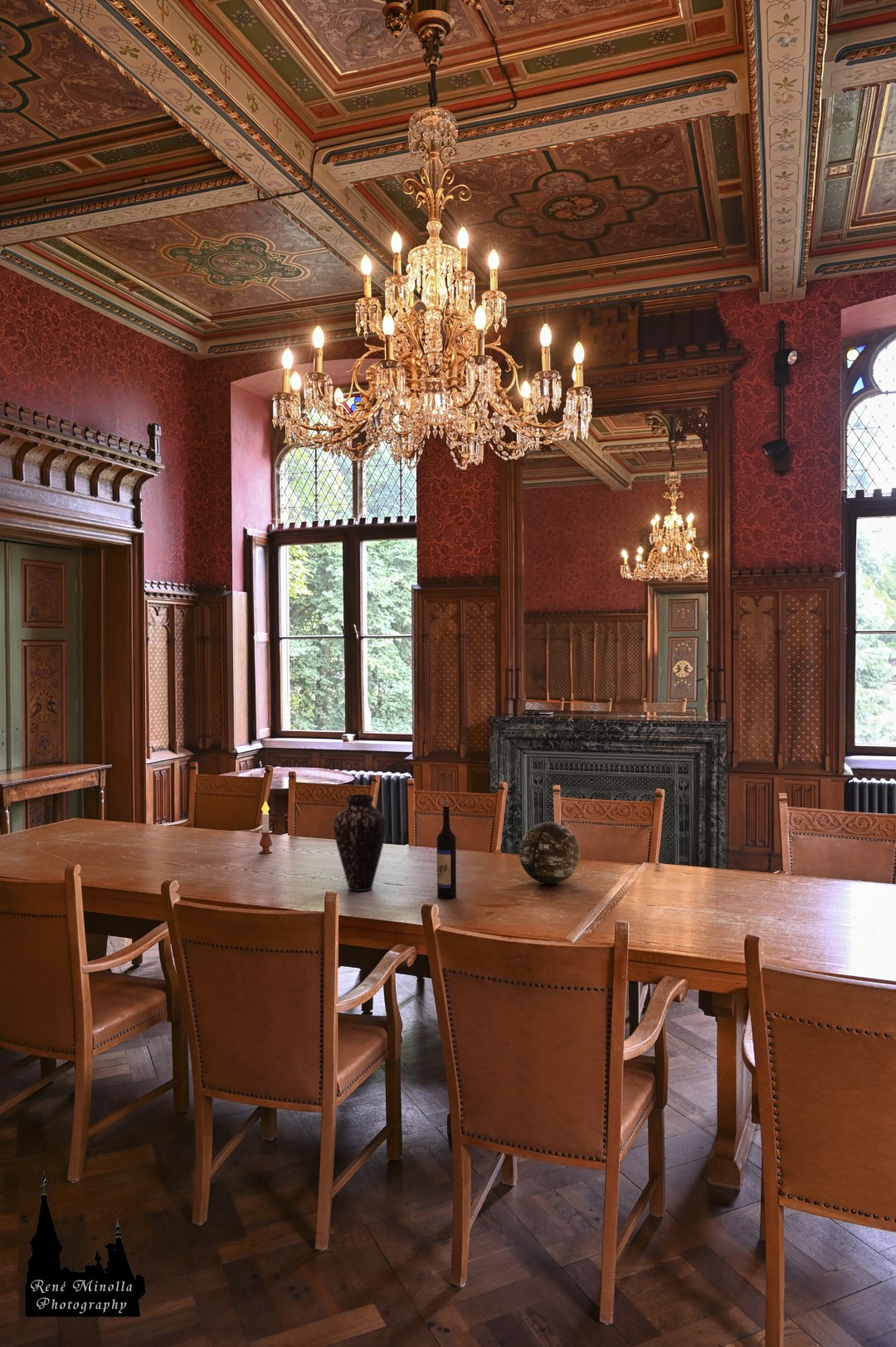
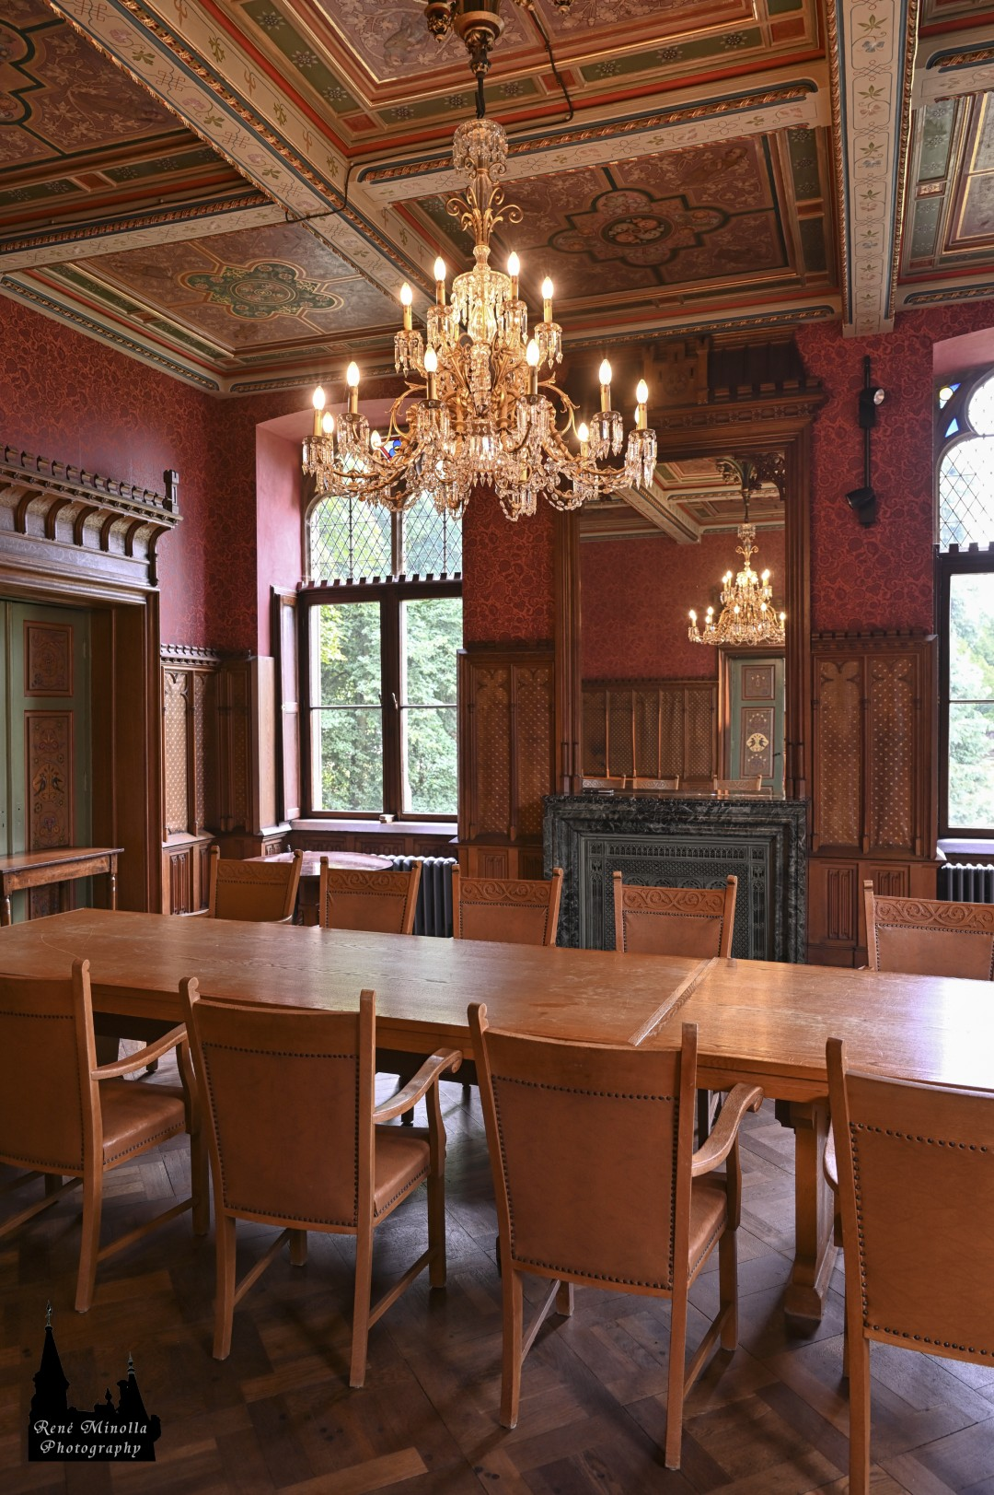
- candle [259,801,273,854]
- decorative orb [519,822,581,885]
- vase [333,793,387,892]
- wine bottle [436,799,457,900]
